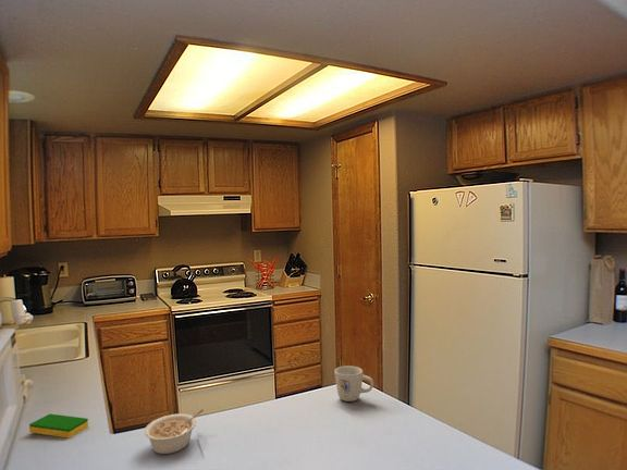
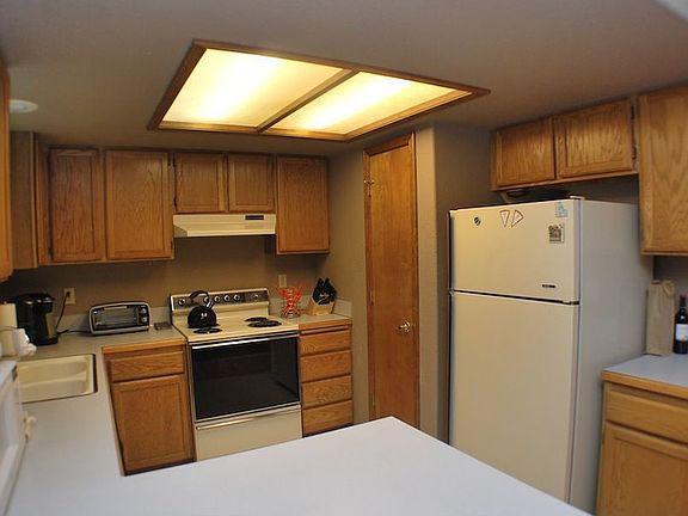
- legume [143,408,205,455]
- mug [333,364,374,403]
- dish sponge [28,412,89,438]
